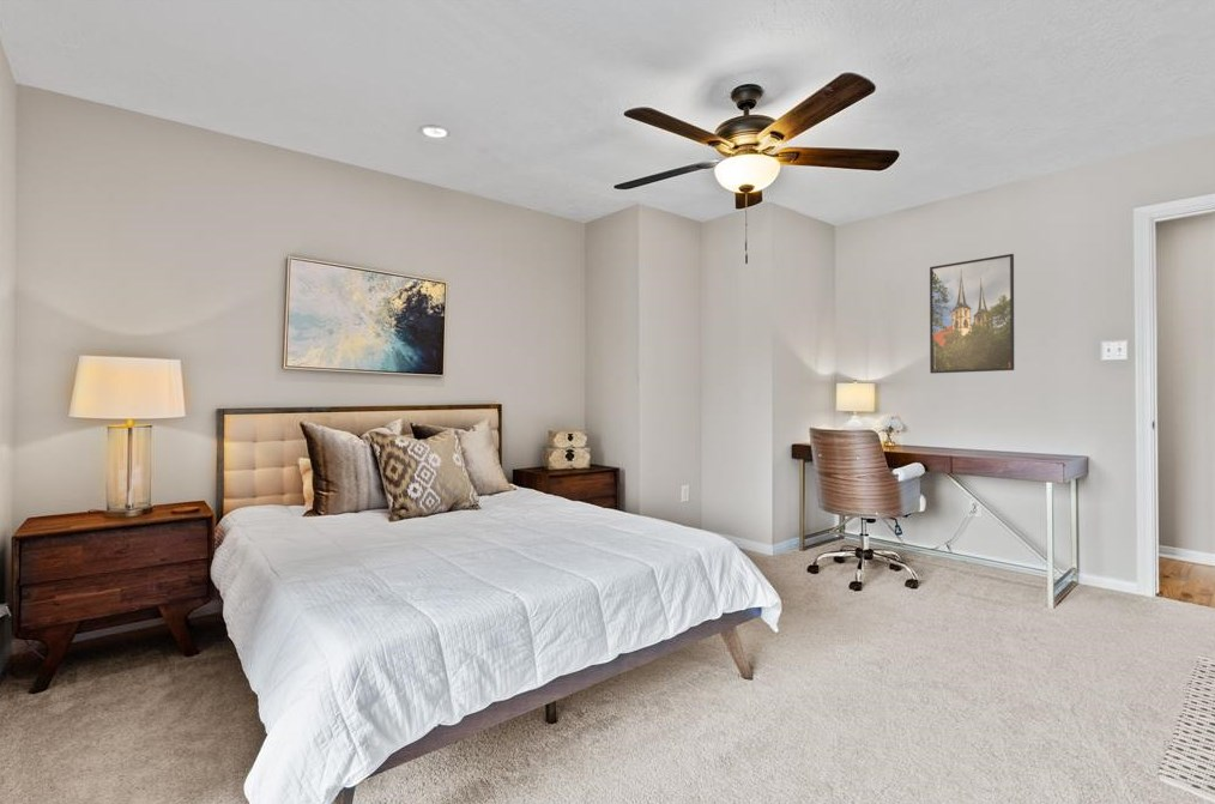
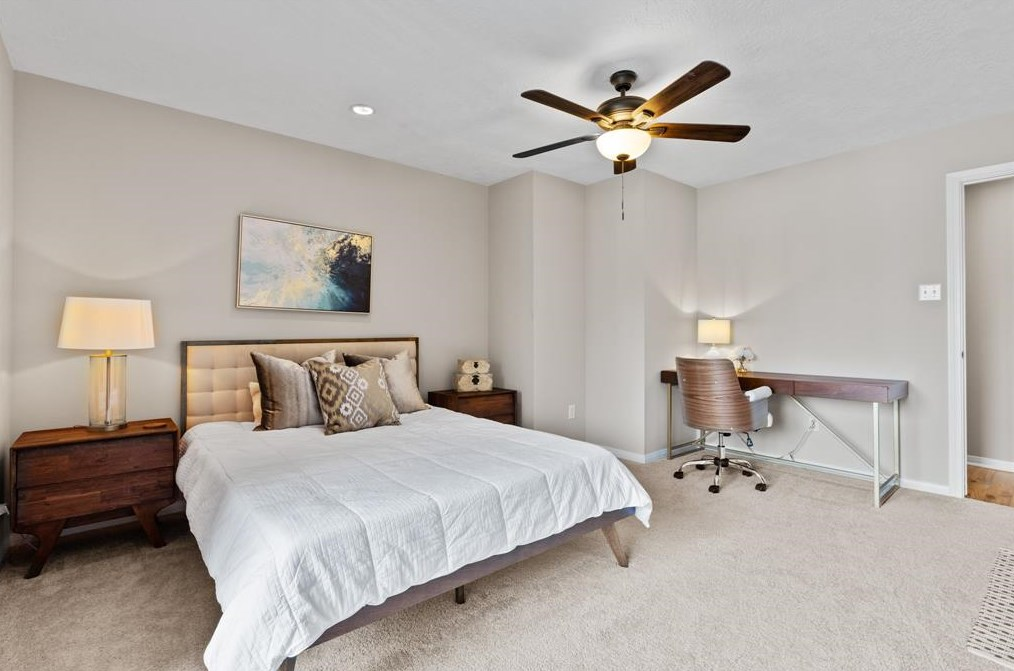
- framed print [929,253,1015,374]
